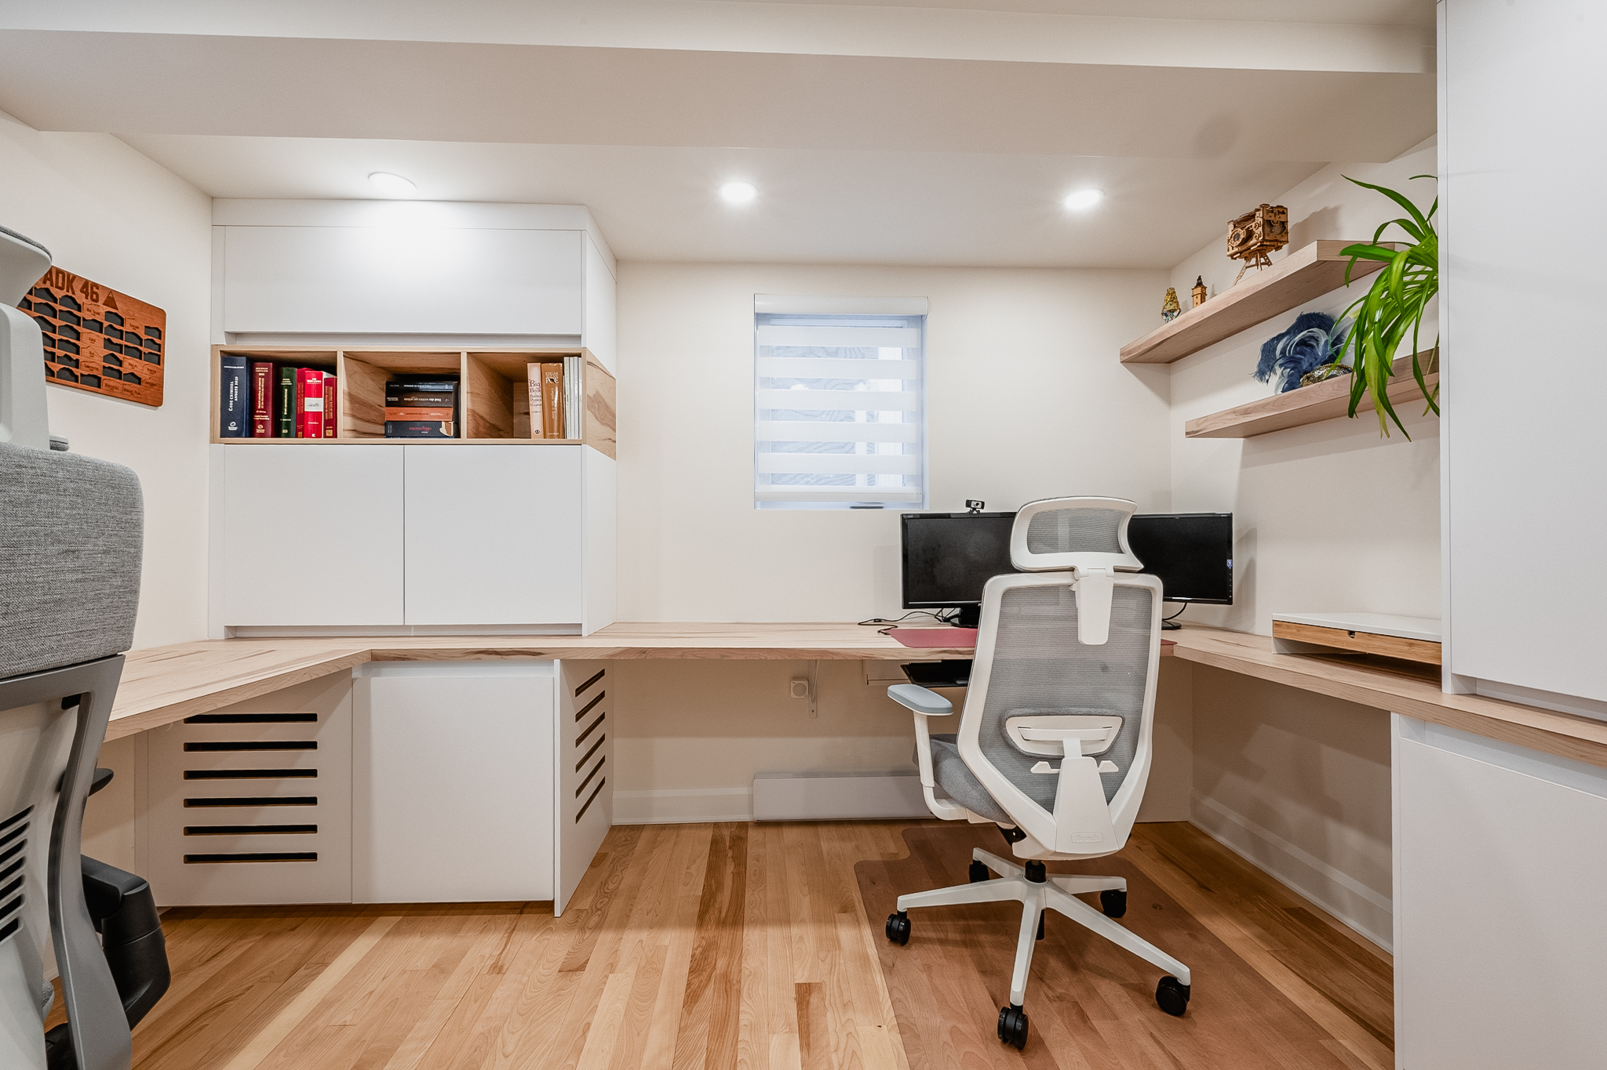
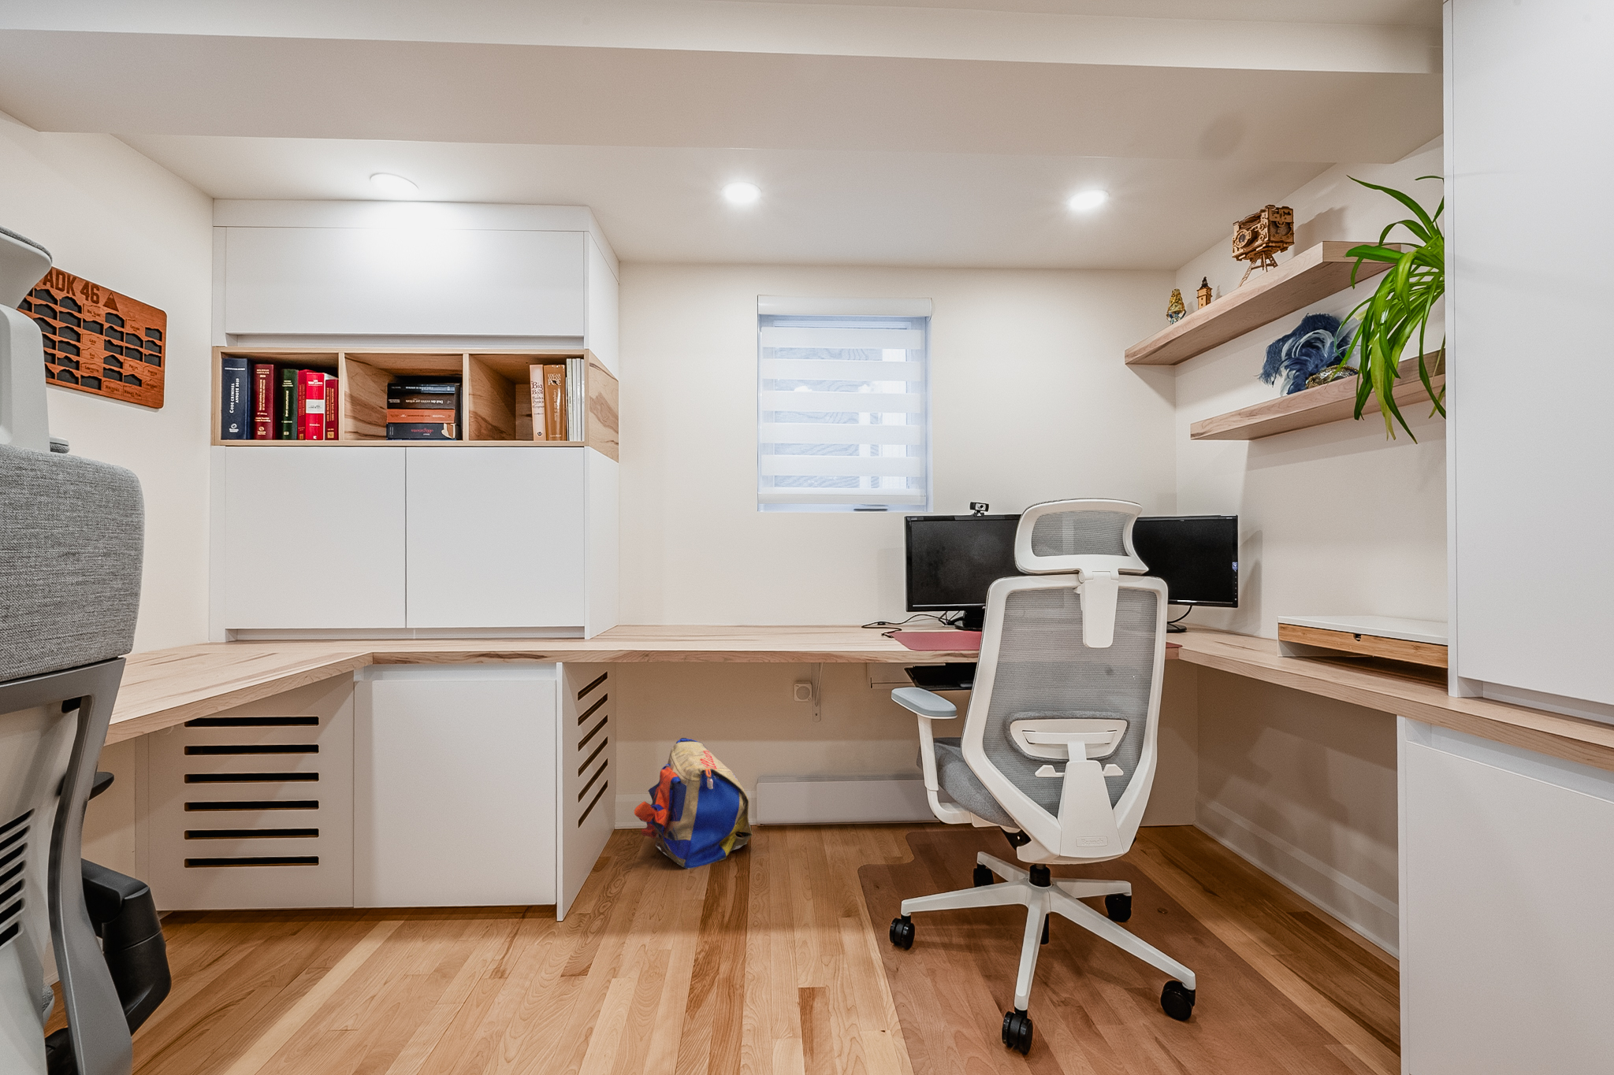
+ backpack [634,737,754,870]
